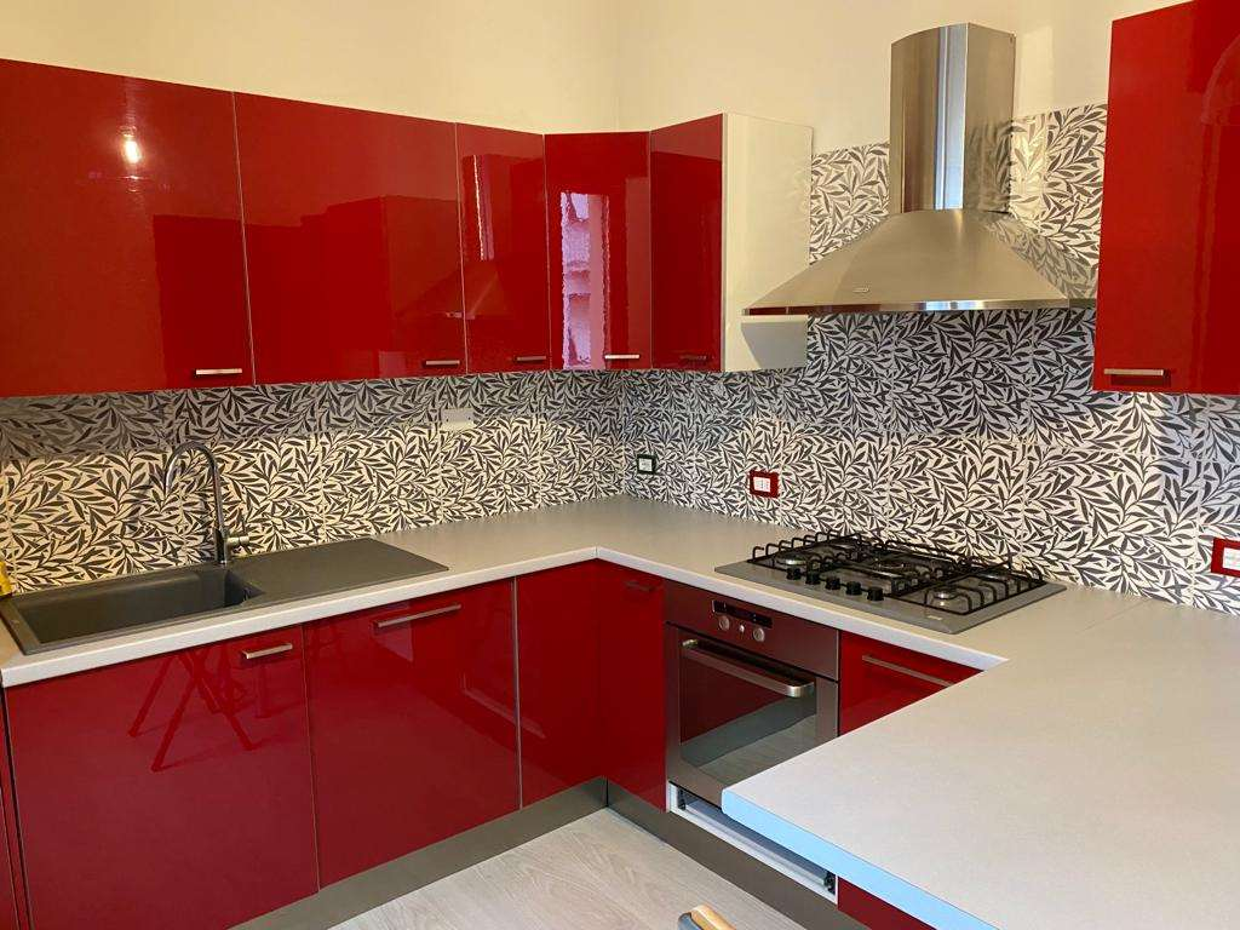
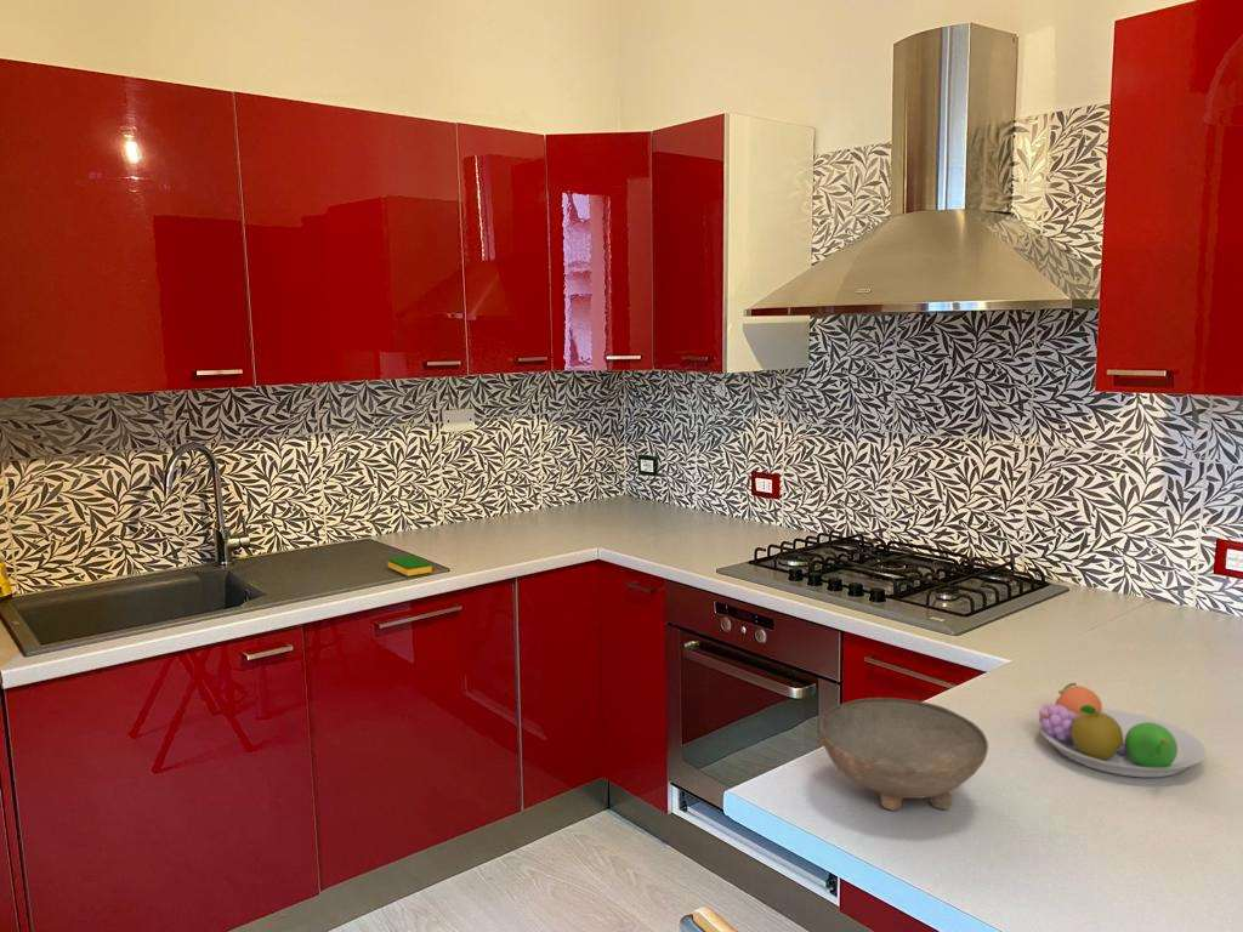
+ dish sponge [387,555,433,578]
+ bowl [819,697,989,812]
+ fruit bowl [1037,682,1207,778]
